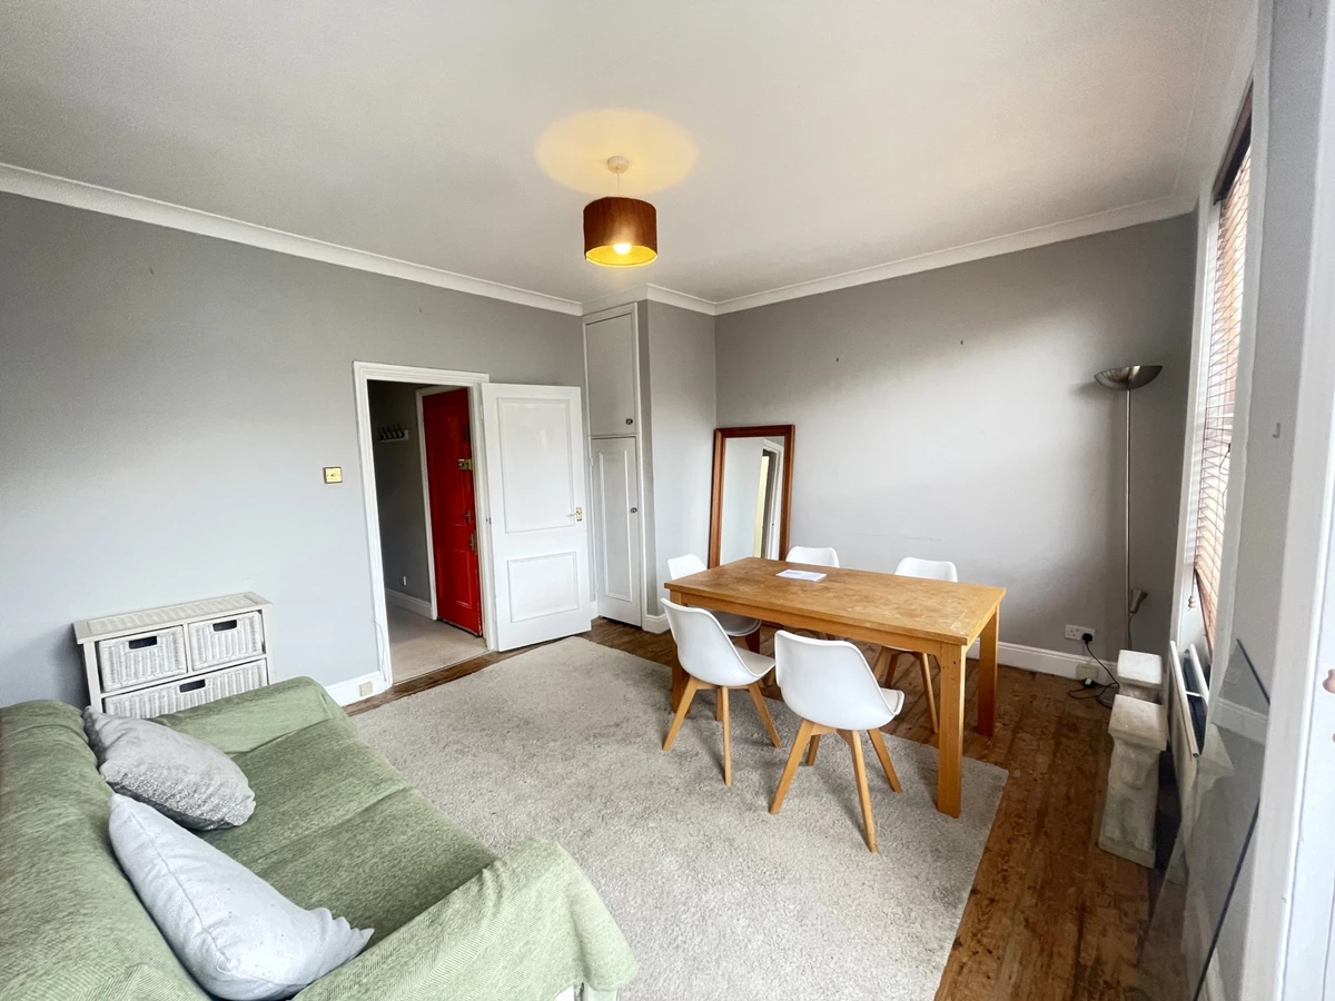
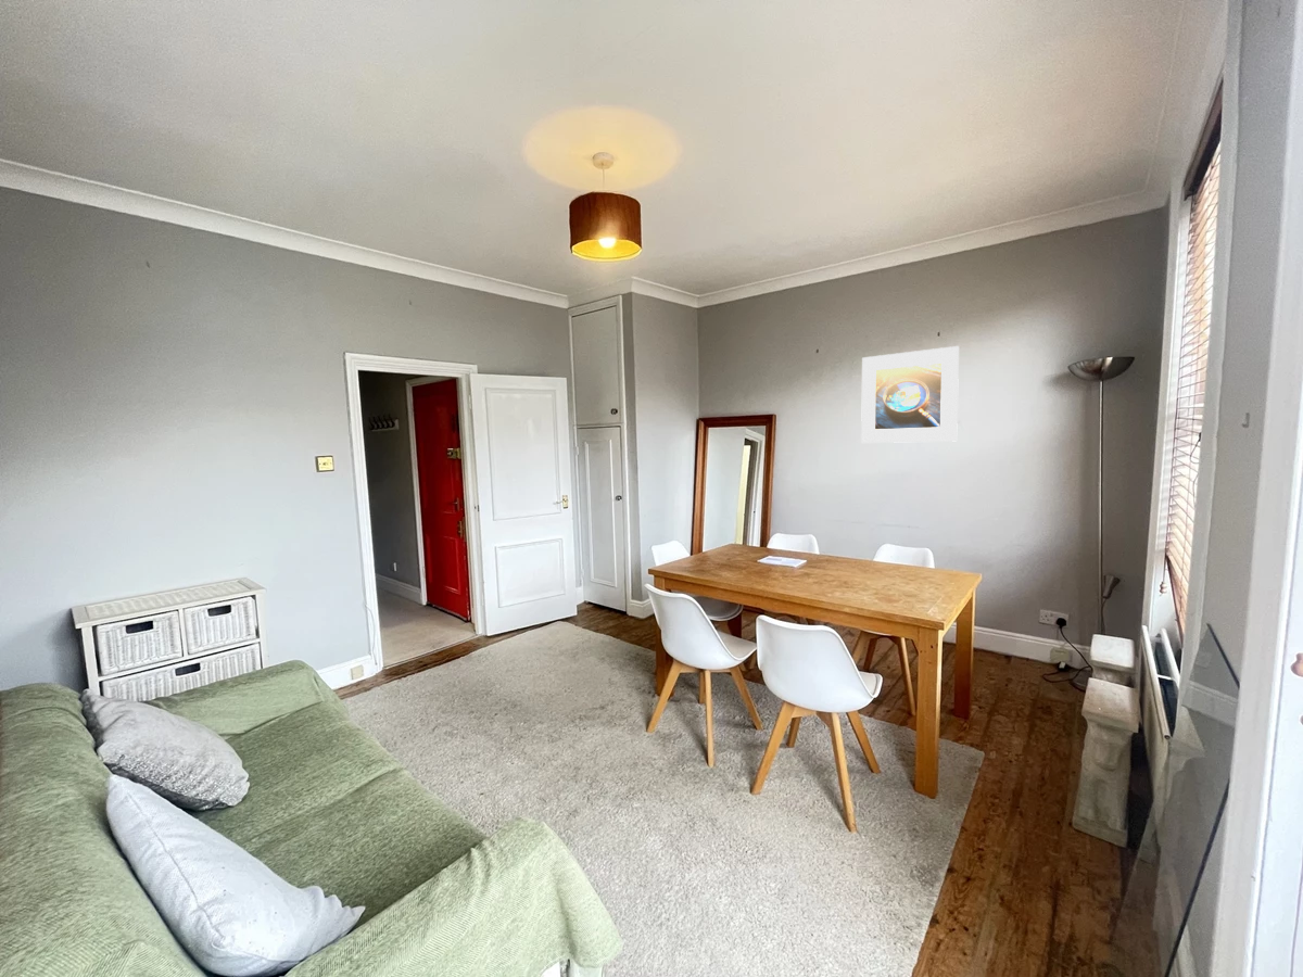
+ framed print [860,345,960,444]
